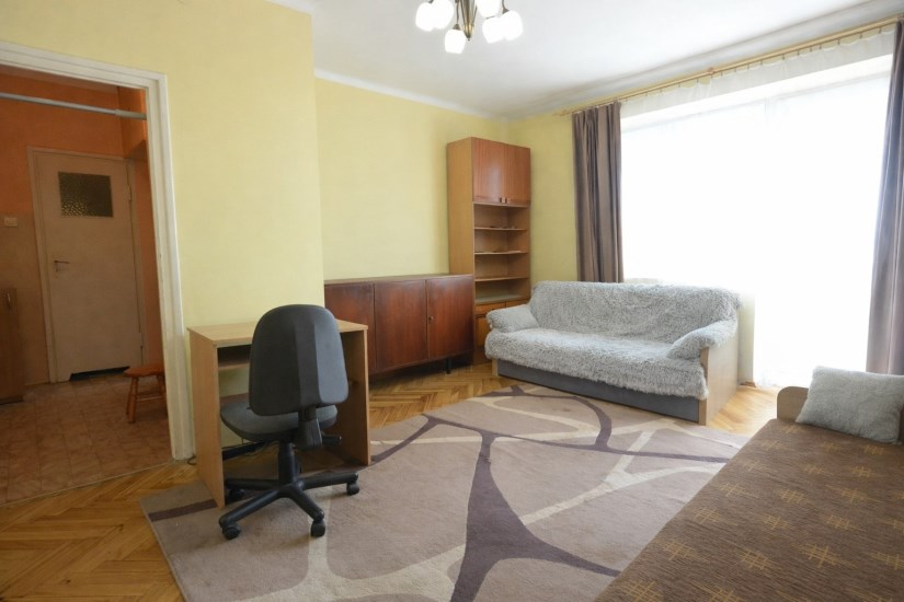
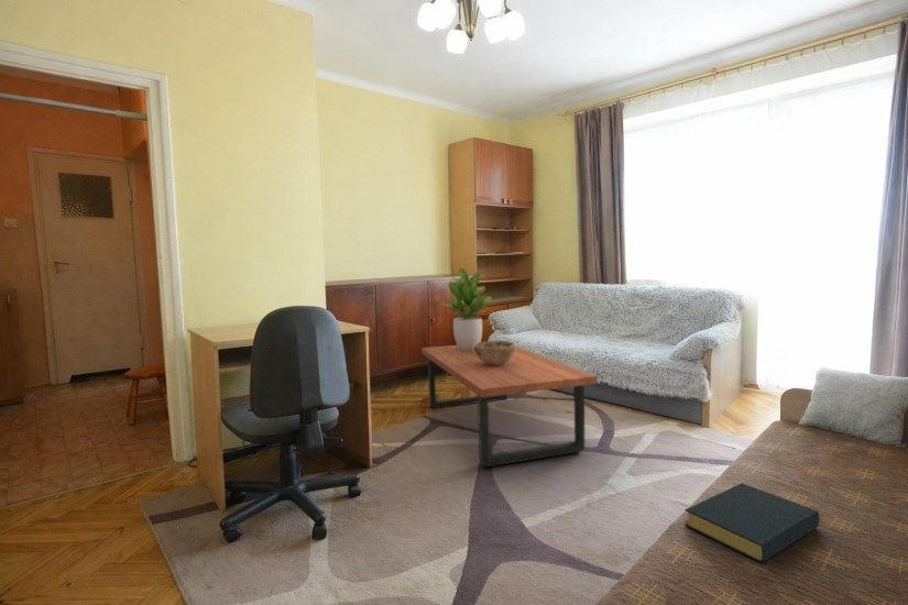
+ potted plant [440,267,494,351]
+ hardback book [683,482,820,563]
+ coffee table [420,344,599,468]
+ decorative bowl [474,340,516,365]
